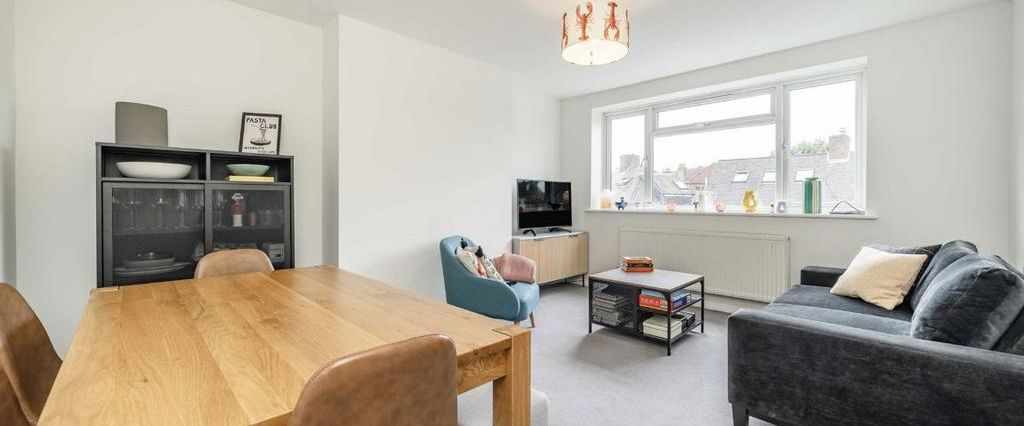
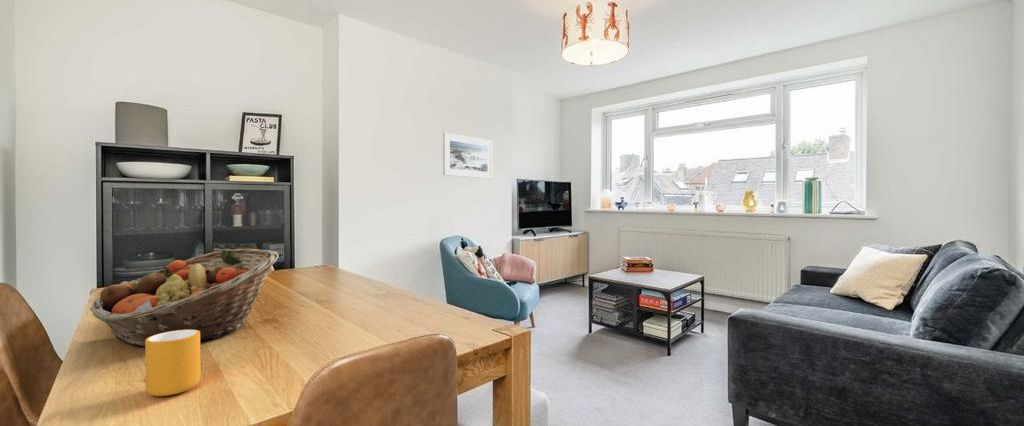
+ fruit basket [89,248,280,347]
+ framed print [442,132,494,180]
+ mug [144,330,201,397]
